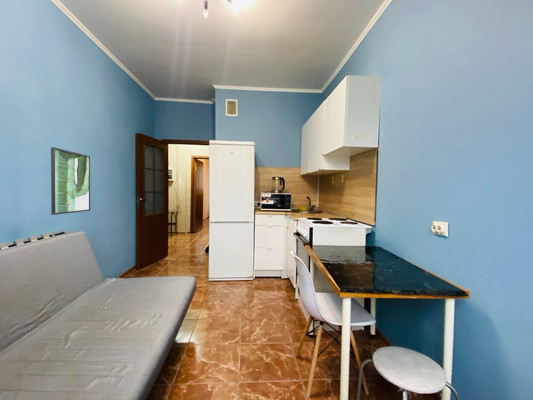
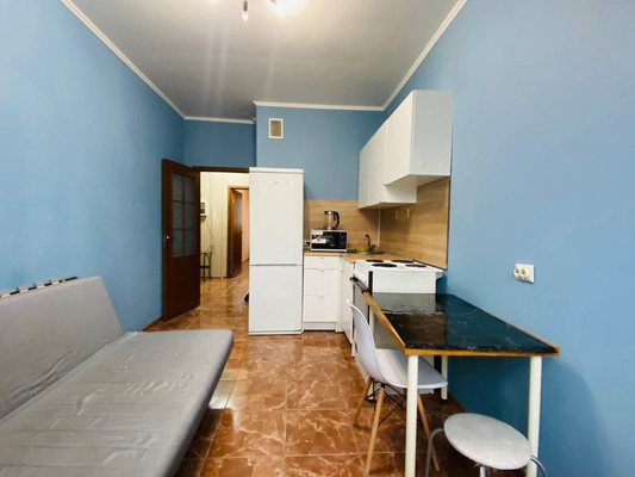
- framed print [50,146,91,216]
